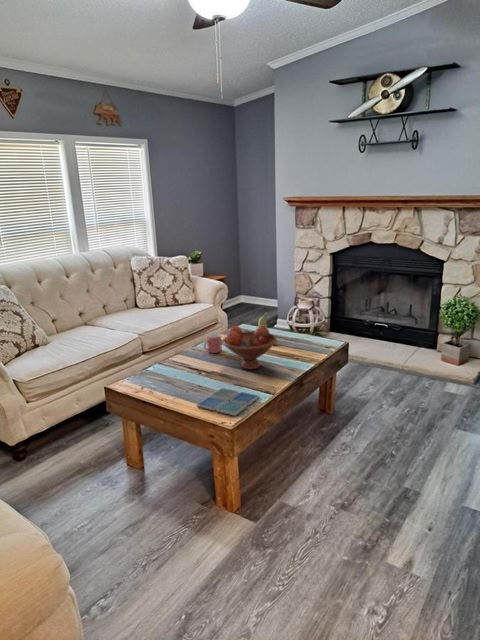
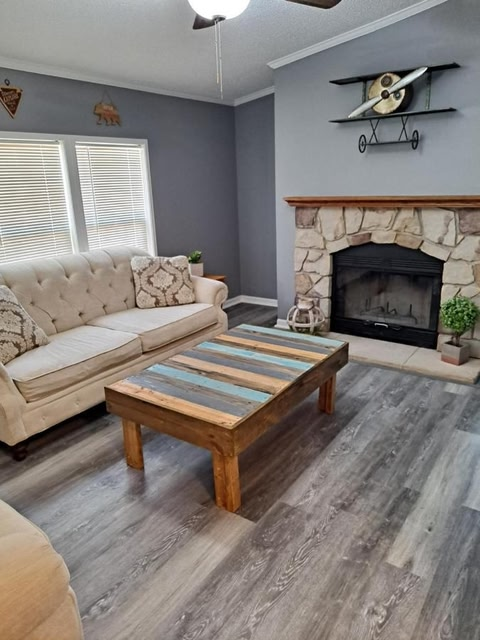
- mug [203,333,223,354]
- banana [257,311,279,346]
- fruit bowl [221,325,278,371]
- drink coaster [195,387,260,417]
